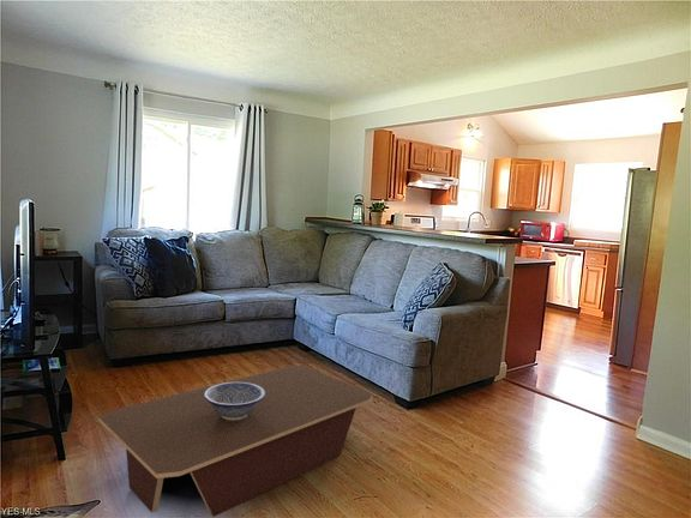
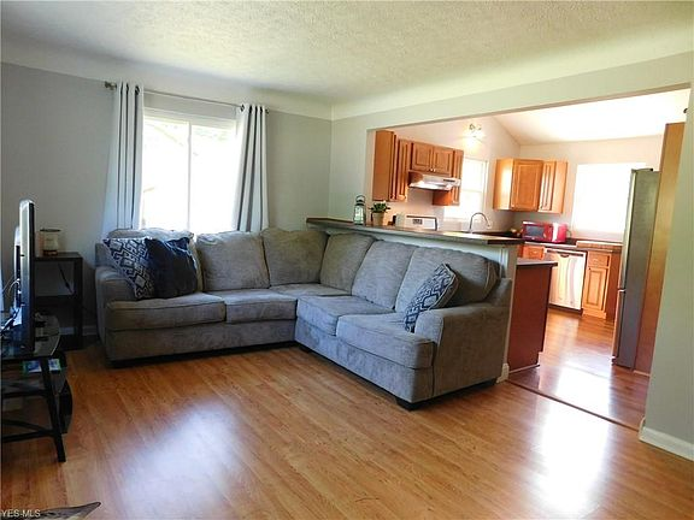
- decorative bowl [204,381,266,421]
- coffee table [97,365,374,518]
